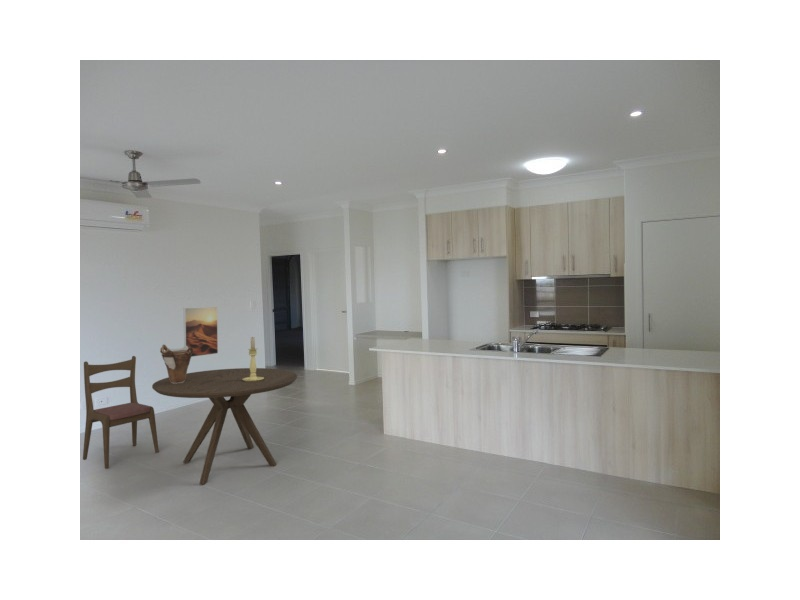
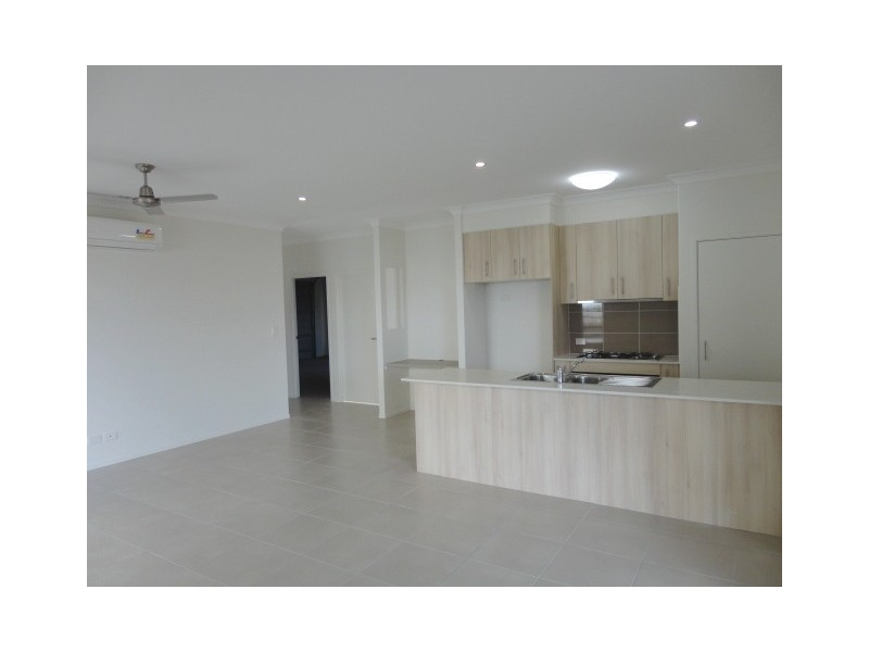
- vase [159,344,193,384]
- candle holder [242,336,264,382]
- dining chair [82,355,160,470]
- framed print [183,306,219,358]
- dining table [151,367,298,485]
